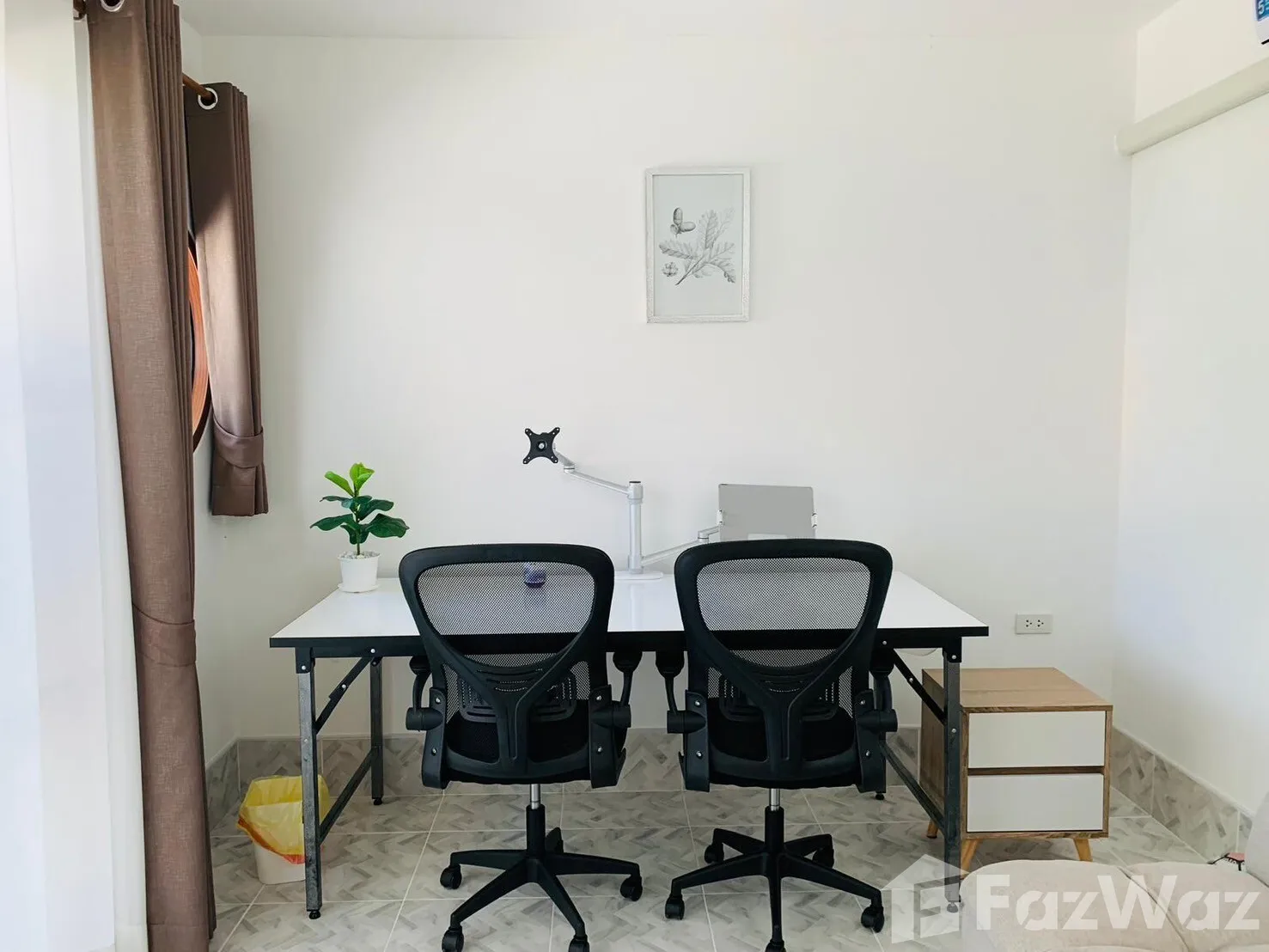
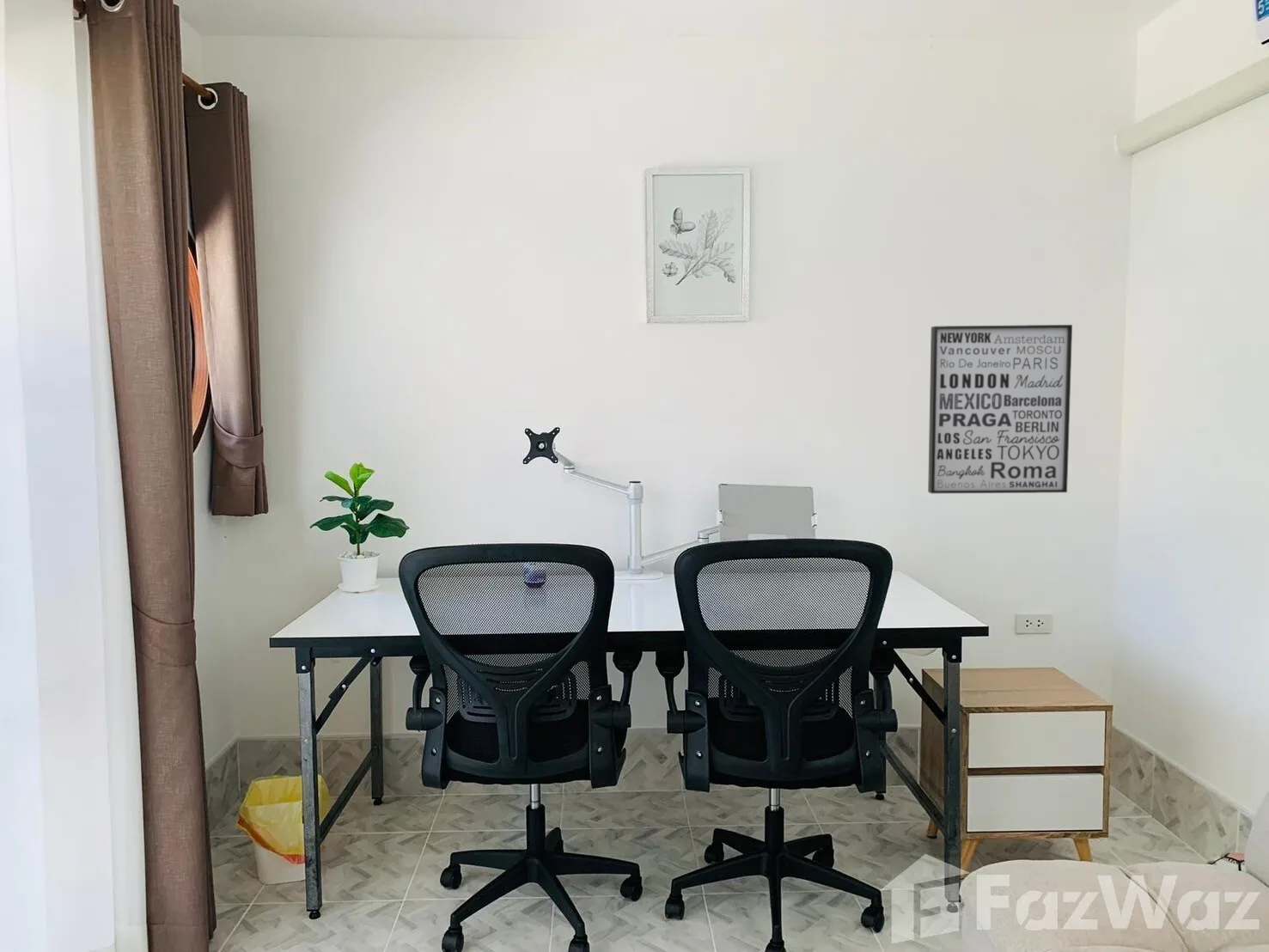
+ wall art [927,324,1073,494]
